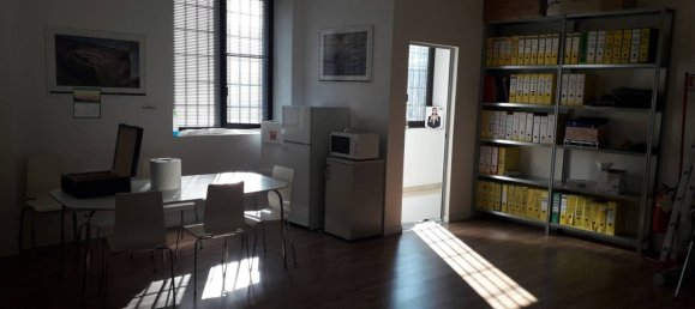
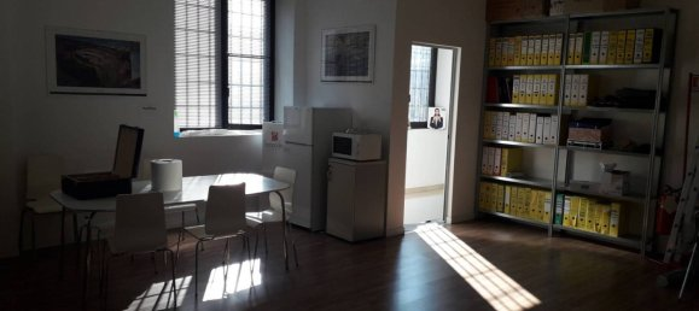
- calendar [72,85,102,120]
